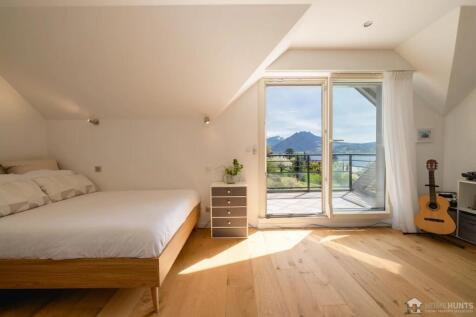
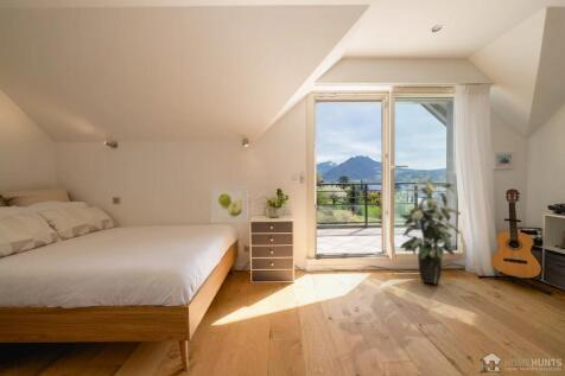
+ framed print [210,185,249,224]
+ indoor plant [399,174,462,286]
